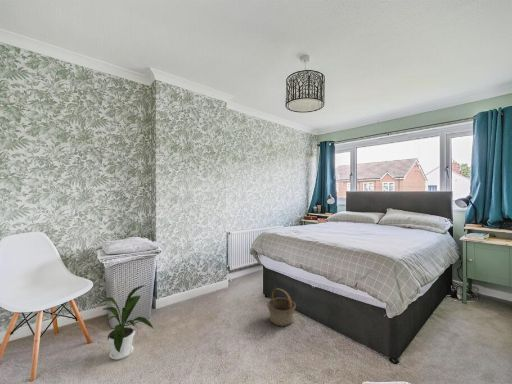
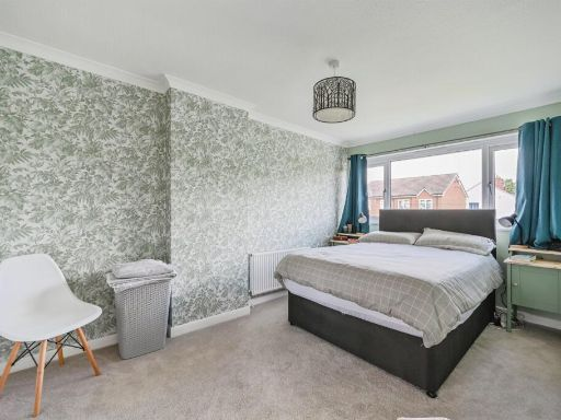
- house plant [94,284,154,361]
- basket [266,288,297,328]
